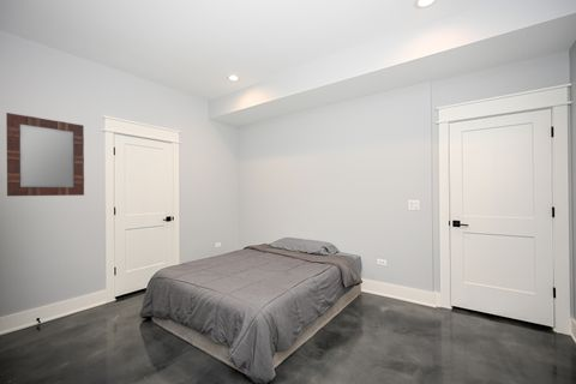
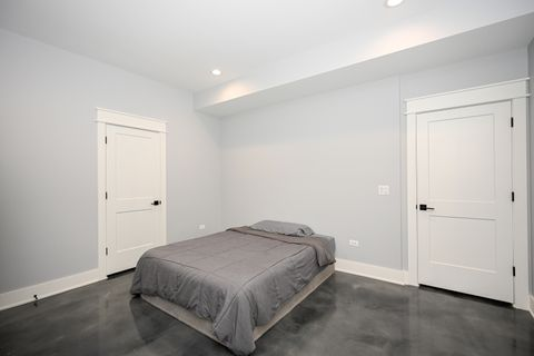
- home mirror [5,112,85,197]
